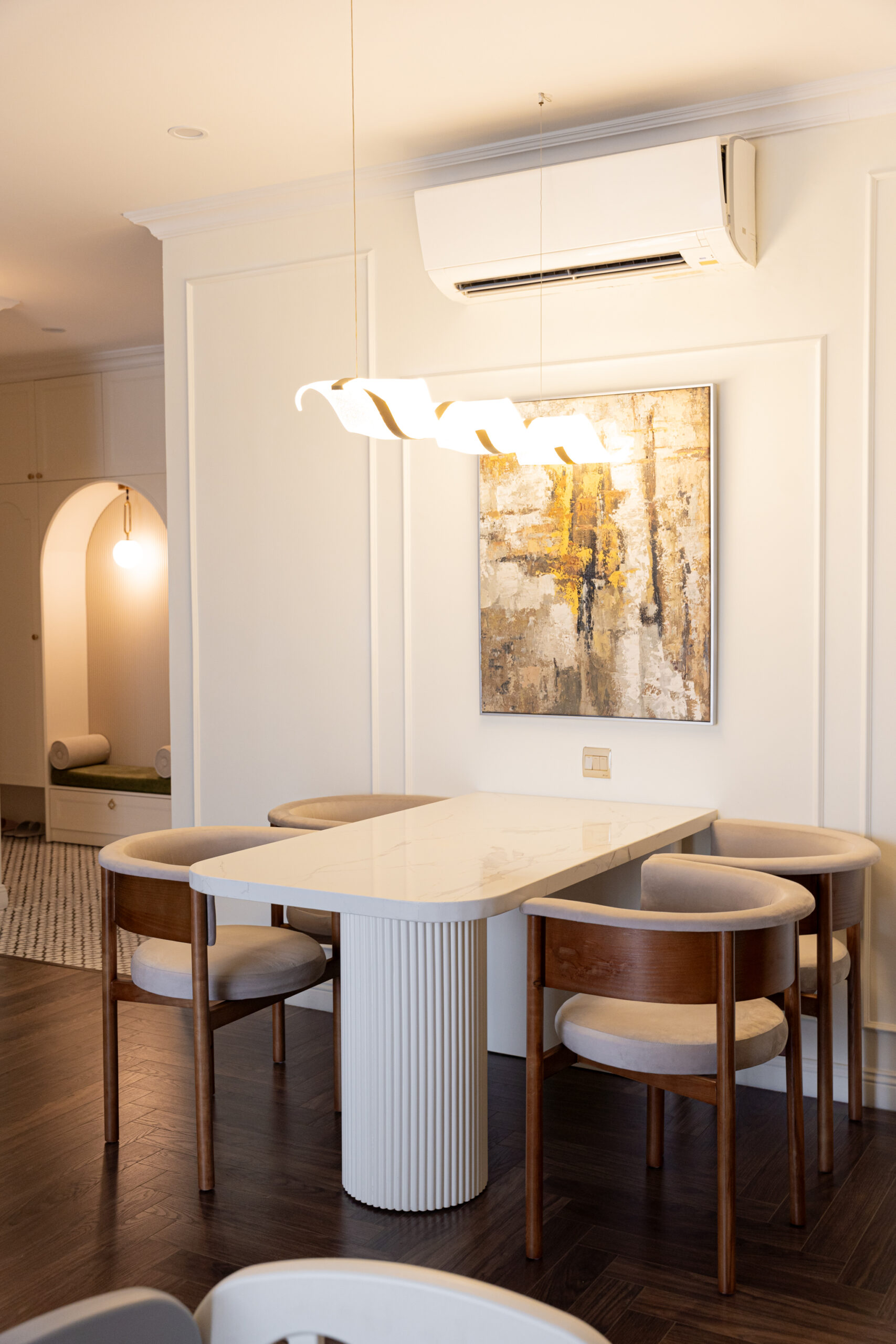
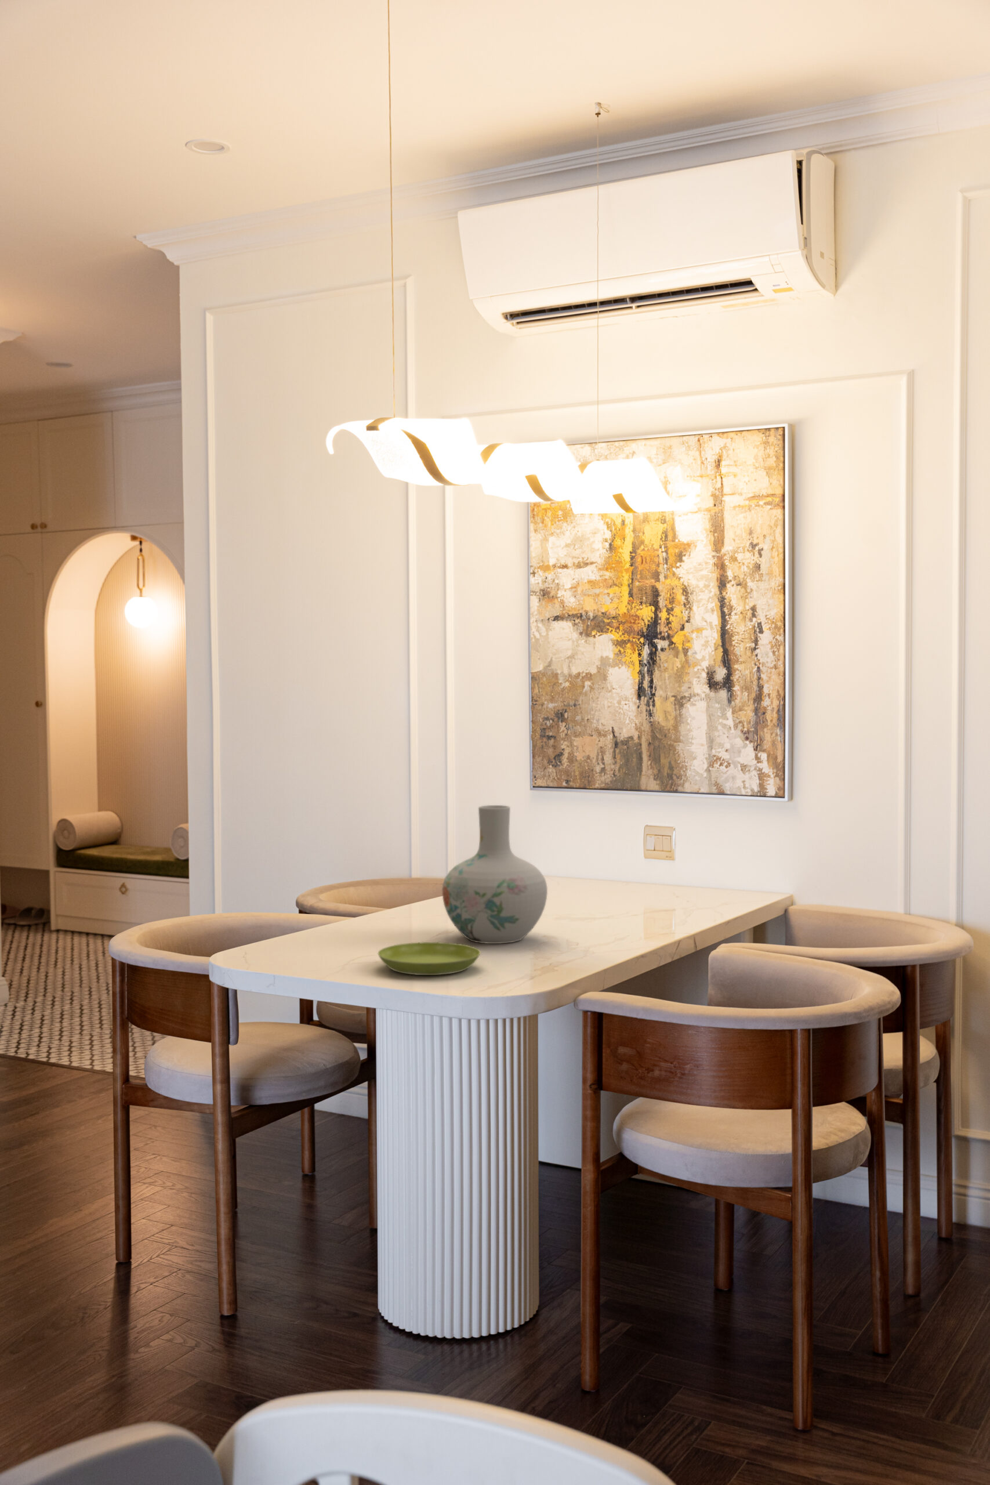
+ saucer [378,941,482,976]
+ vase [441,804,548,945]
